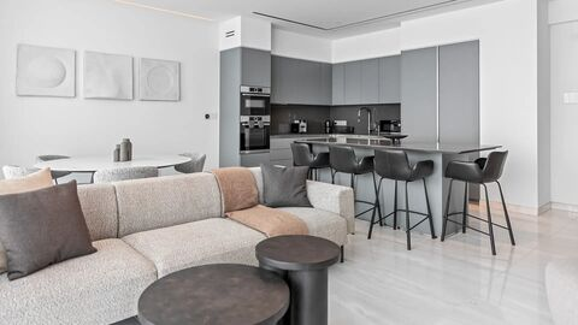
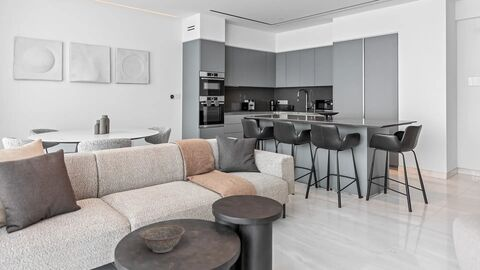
+ decorative bowl [137,224,187,254]
